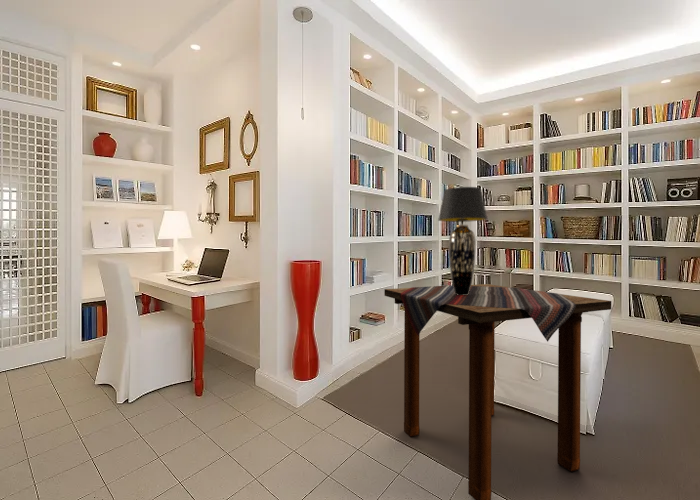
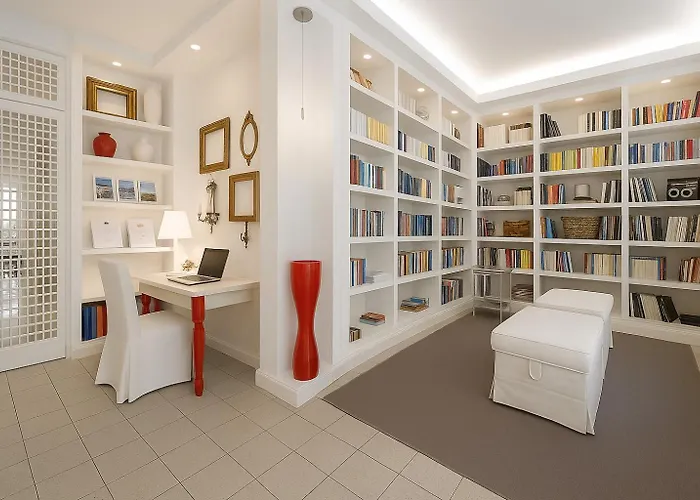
- table lamp [437,186,488,295]
- side table [383,283,612,500]
